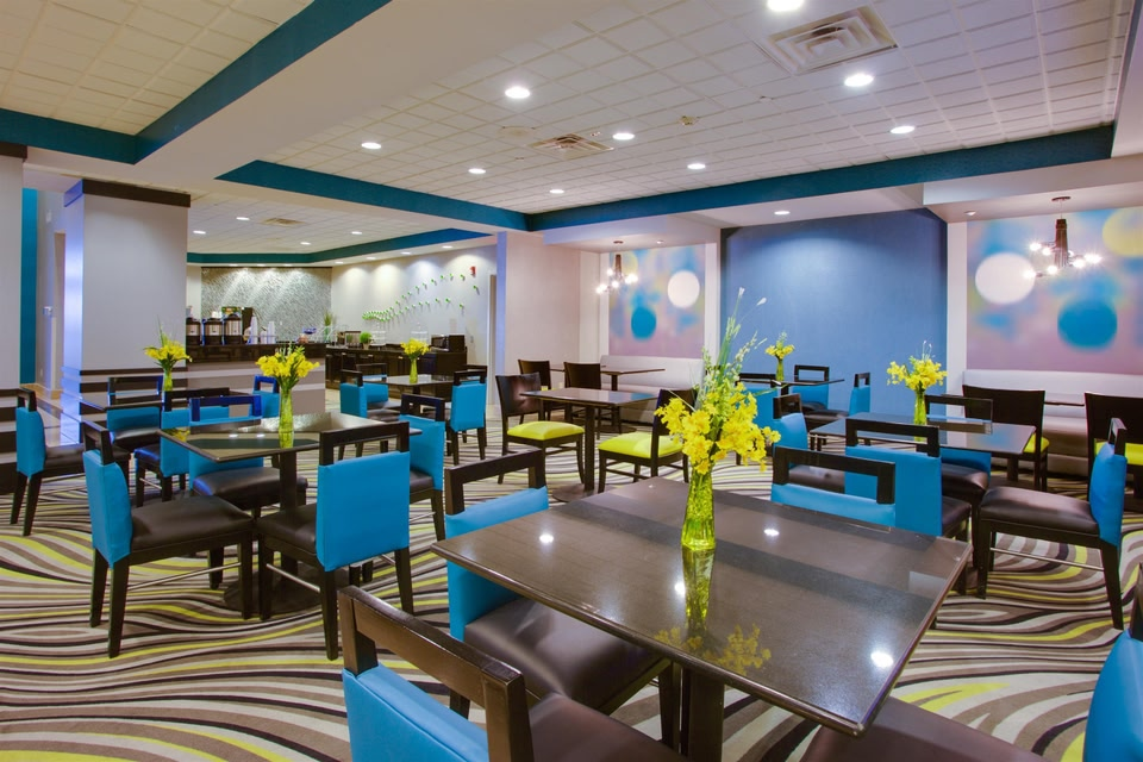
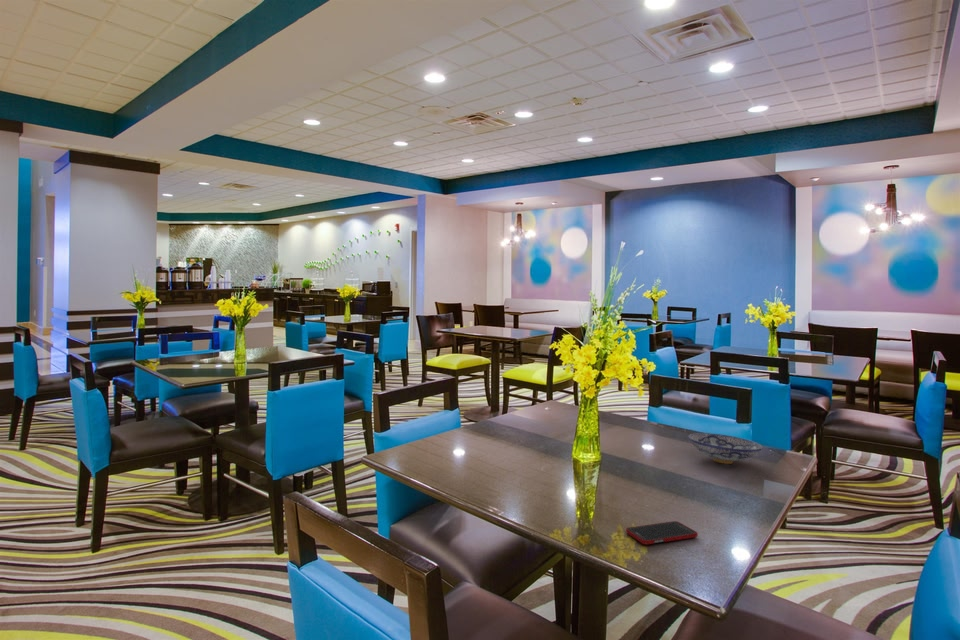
+ cell phone [625,520,699,545]
+ bowl [687,432,764,465]
